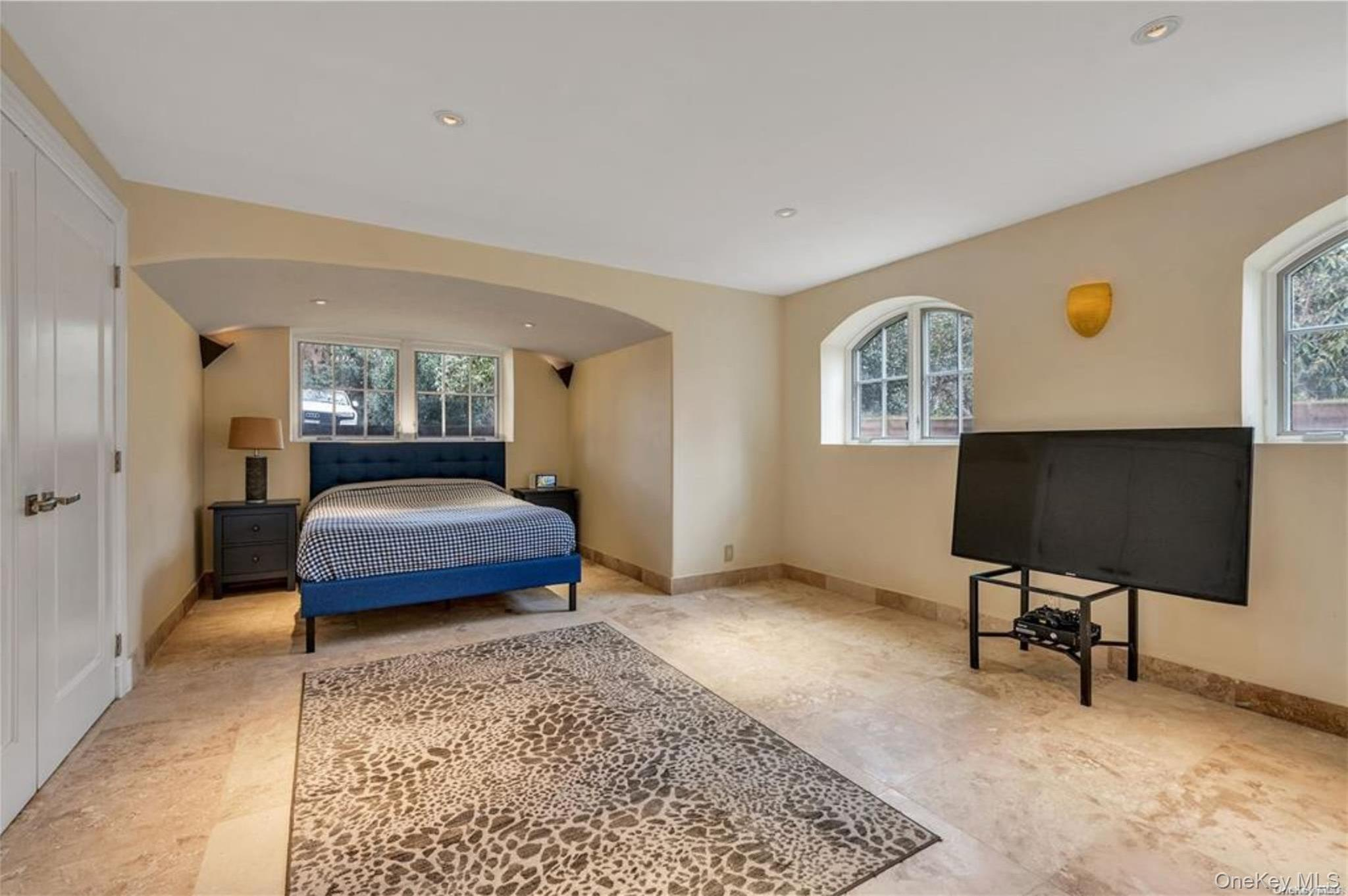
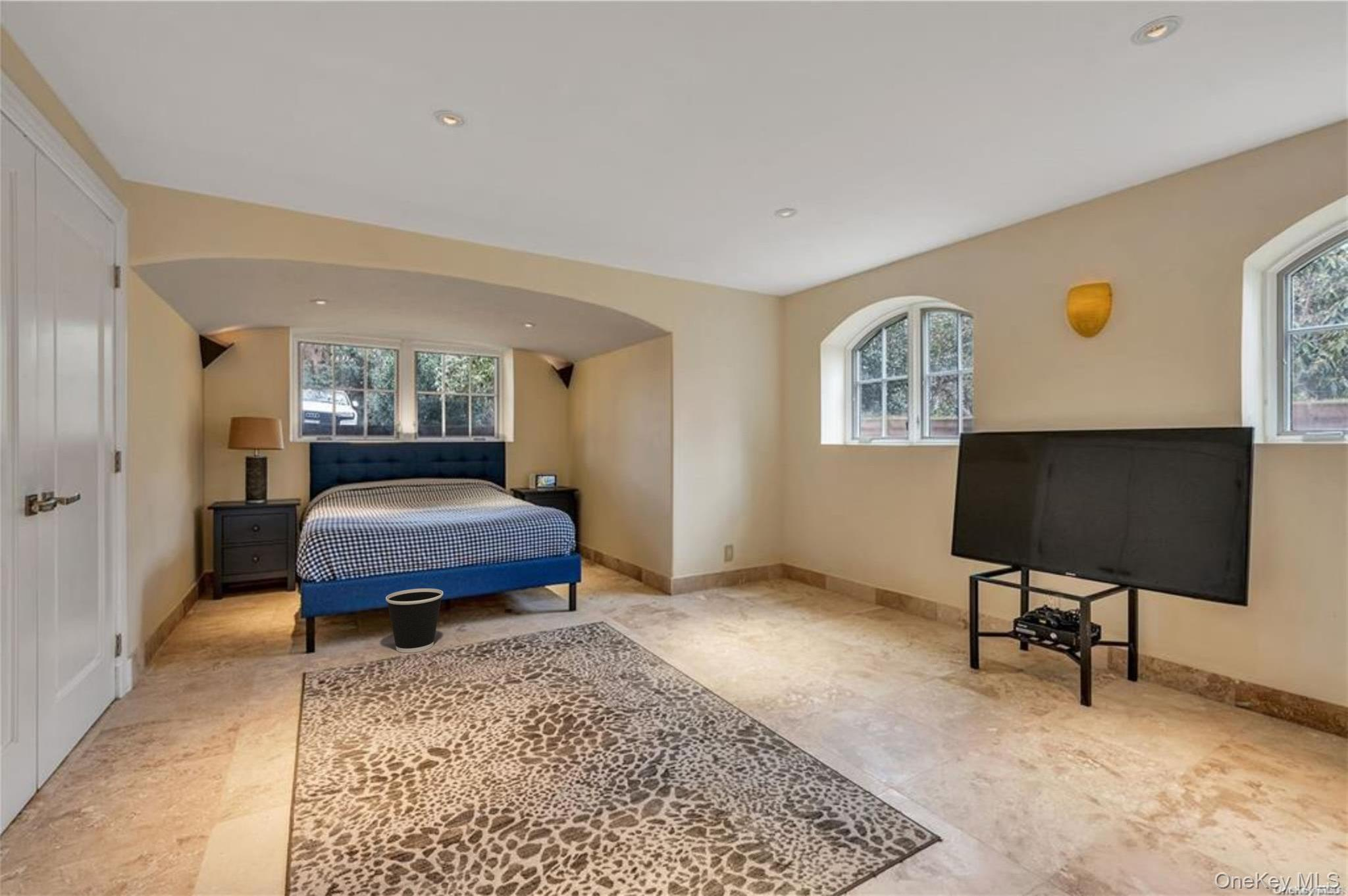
+ wastebasket [385,588,444,653]
